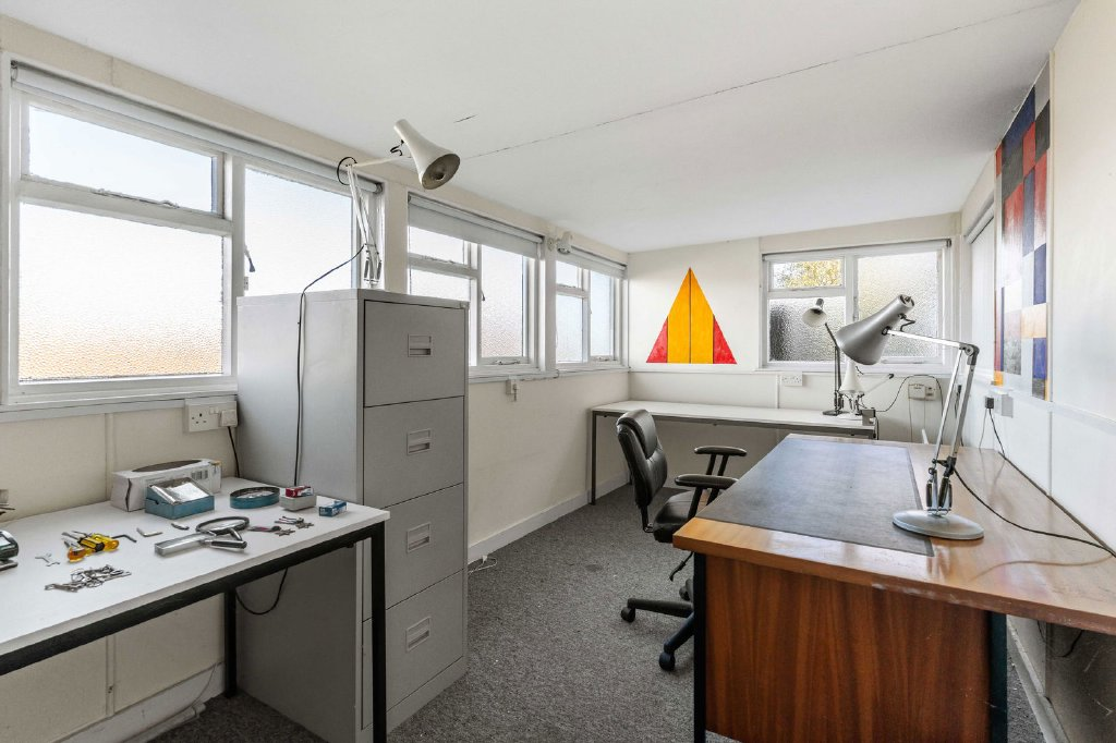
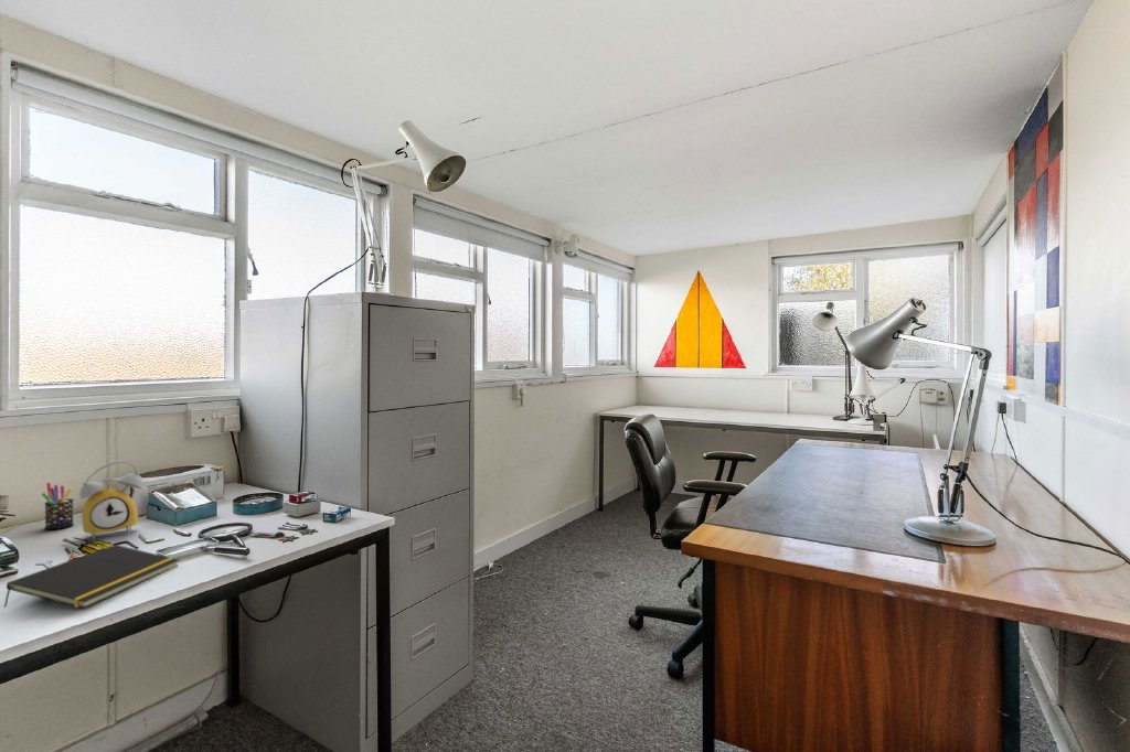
+ pen holder [41,482,75,530]
+ alarm clock [78,460,145,540]
+ notepad [2,544,180,610]
